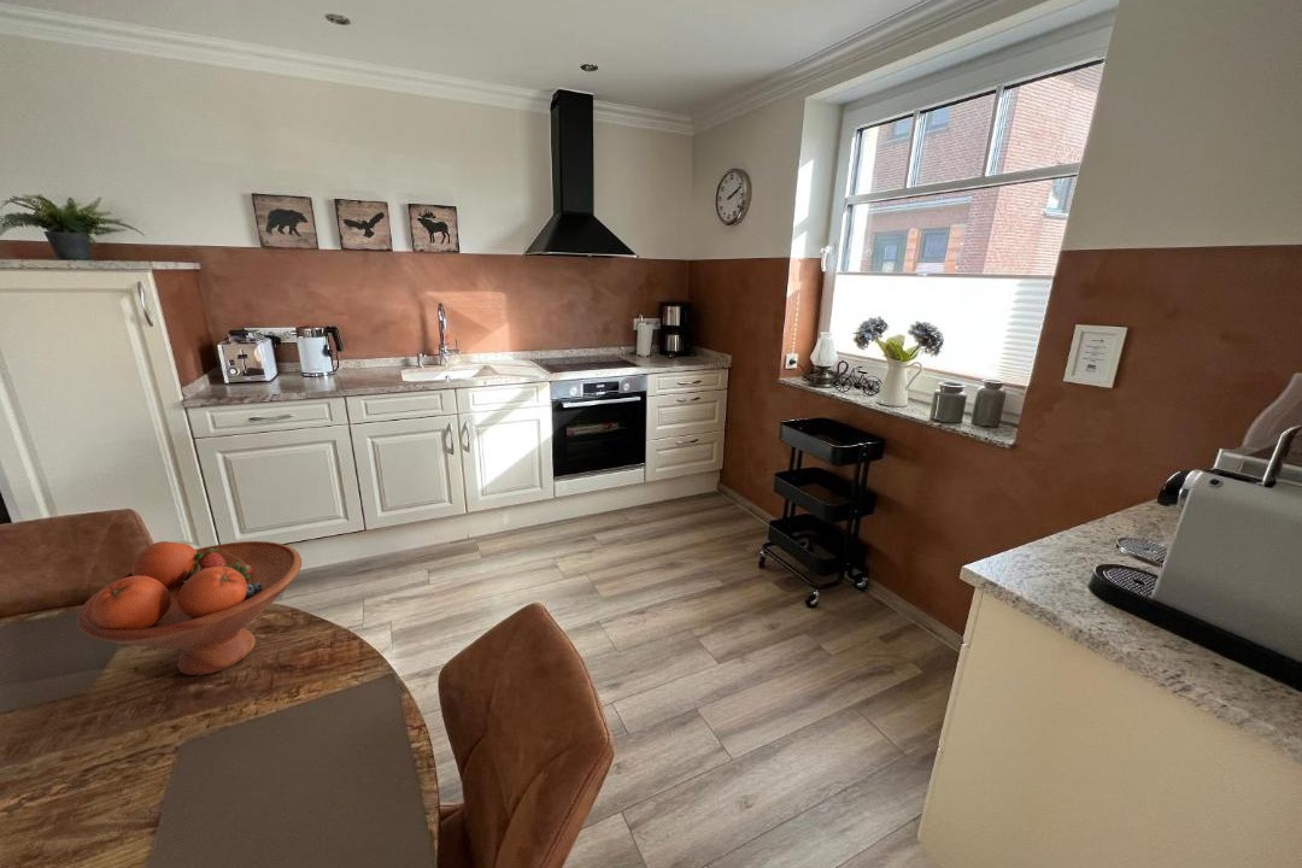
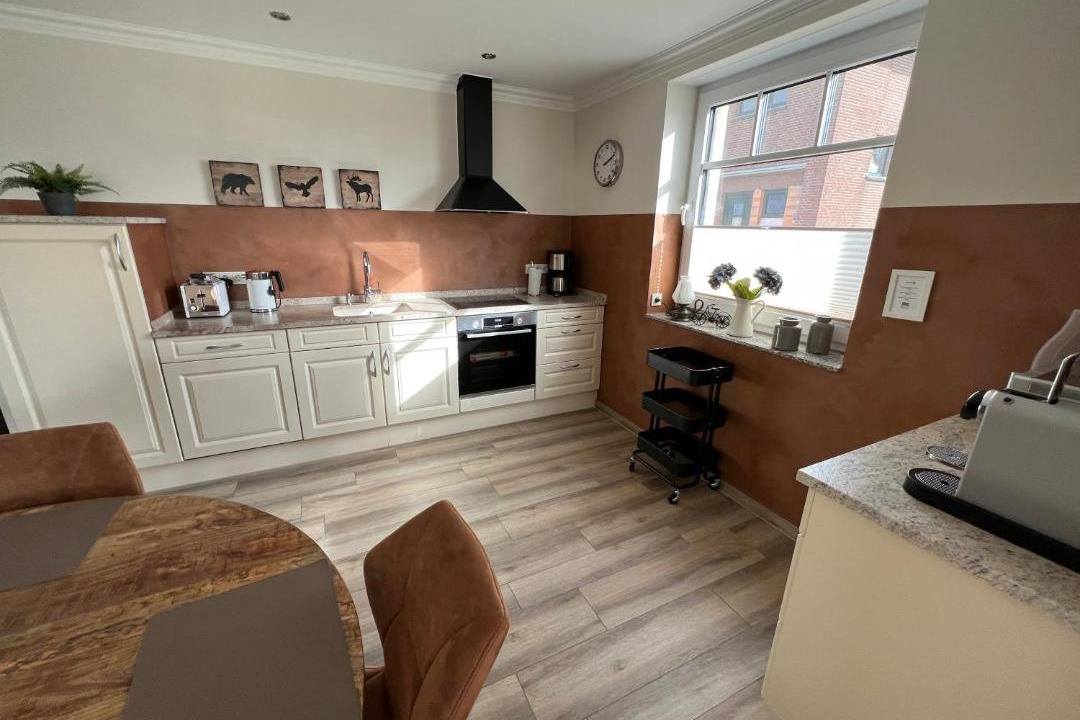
- fruit bowl [76,540,303,676]
